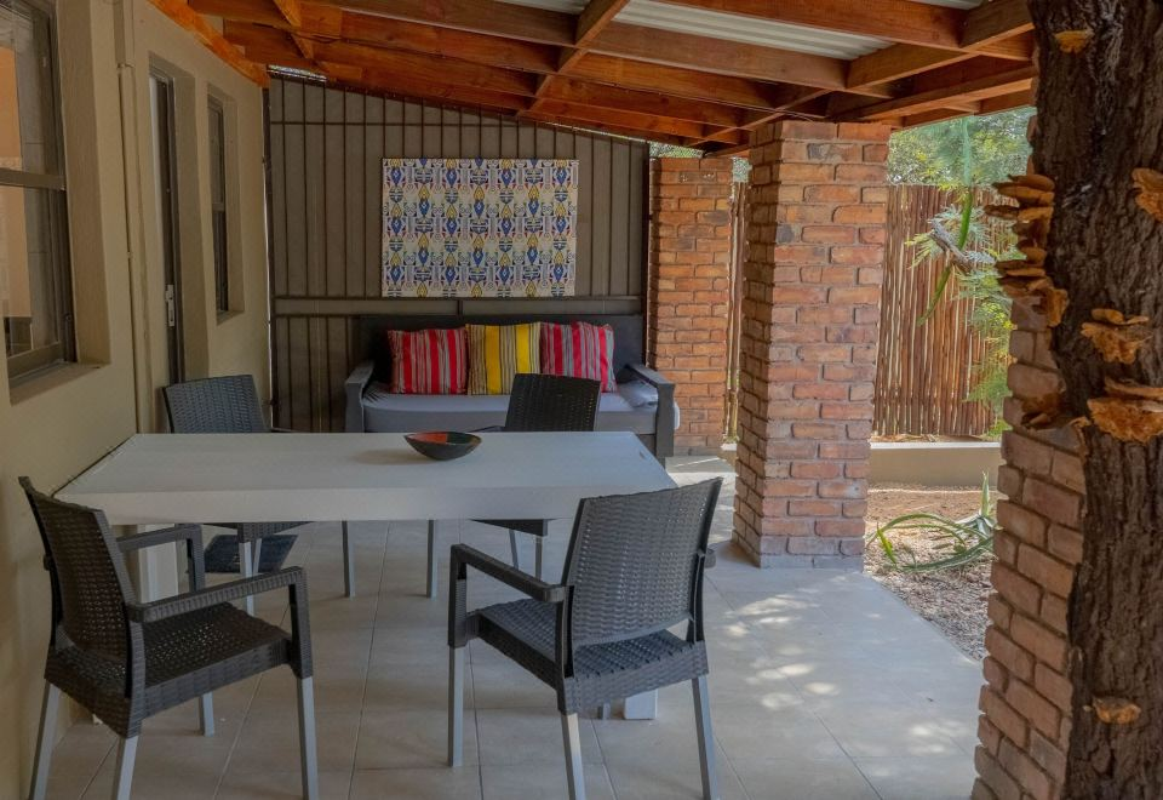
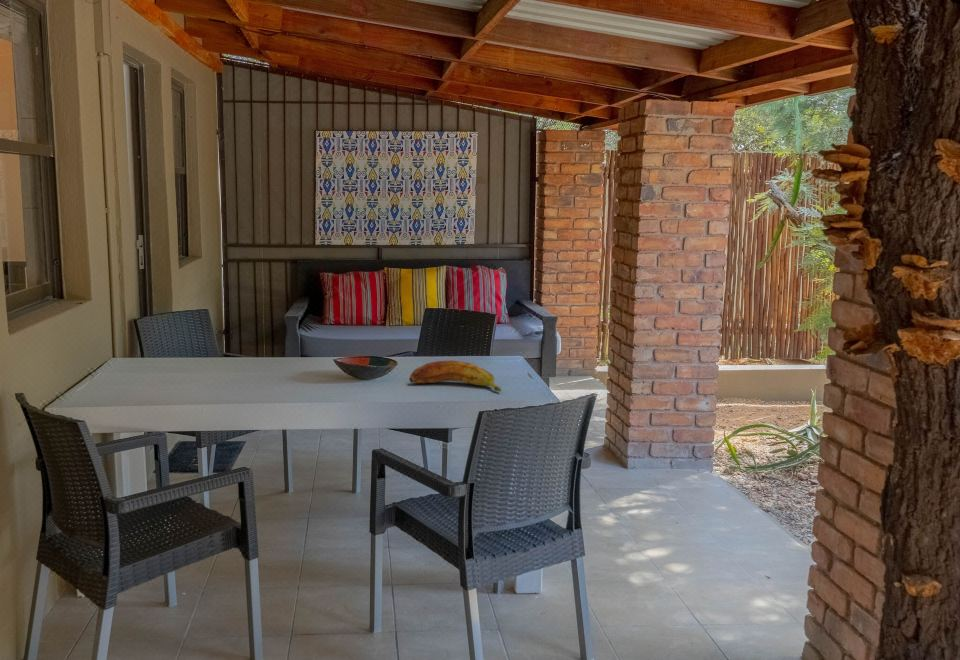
+ banana [408,360,502,393]
